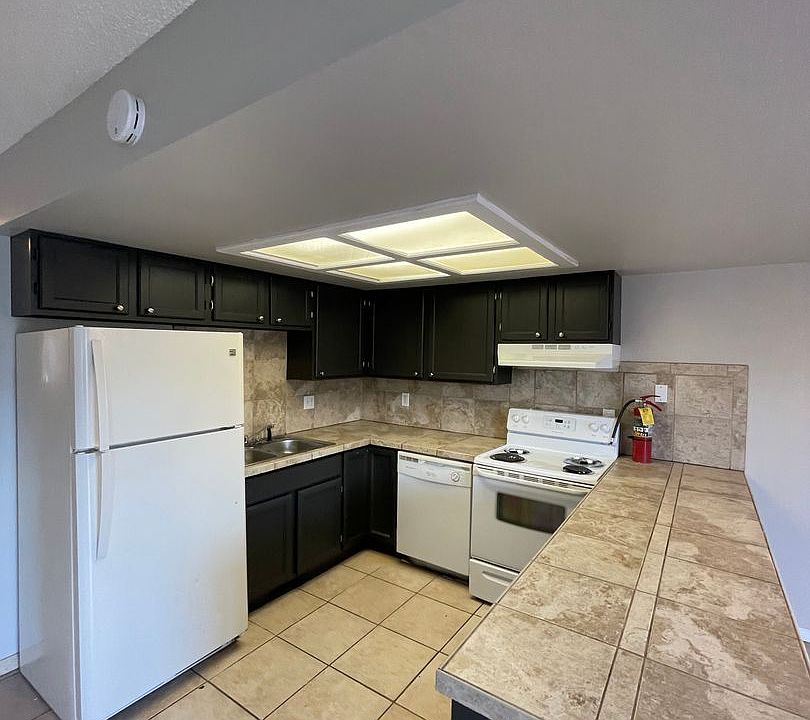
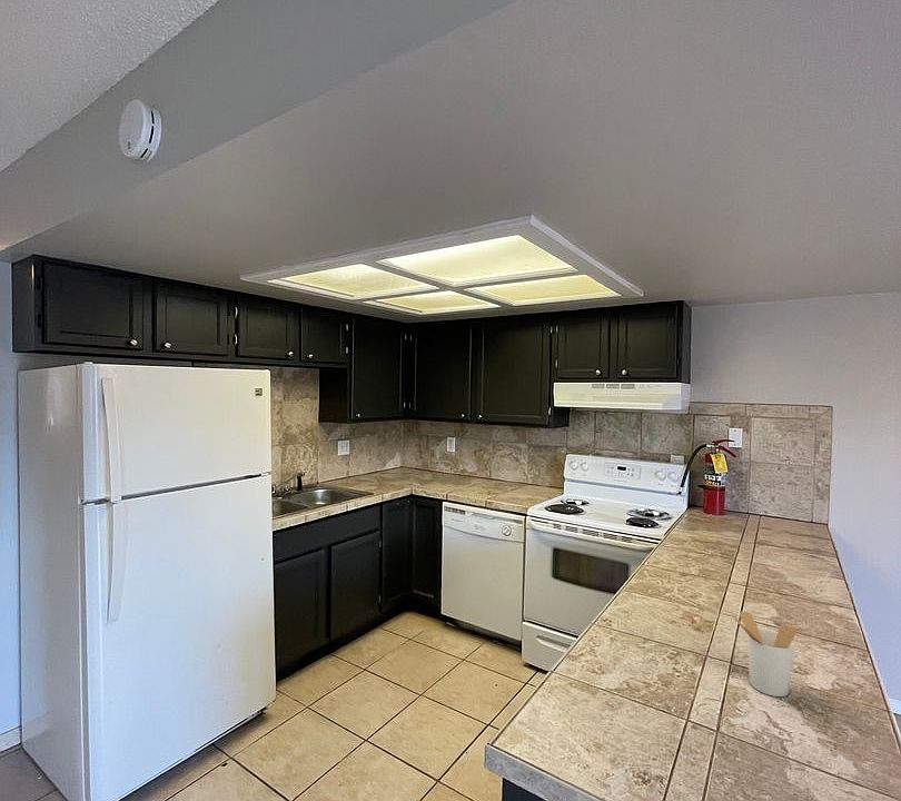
+ utensil holder [730,611,798,698]
